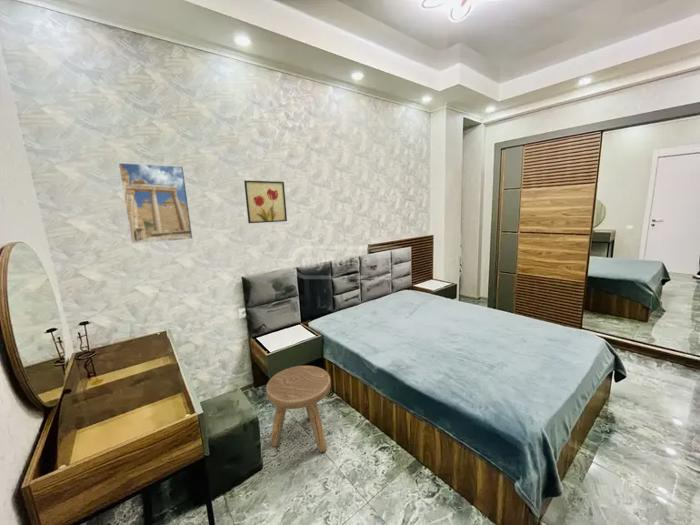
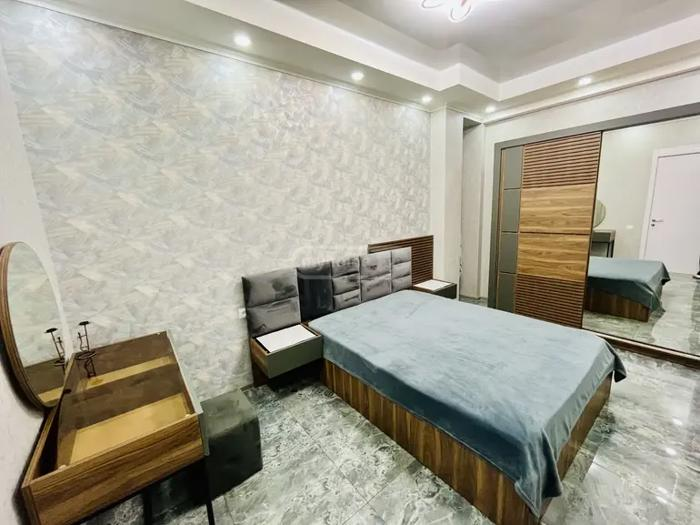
- wall art [243,179,288,224]
- stool [265,365,332,453]
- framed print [117,162,194,245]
